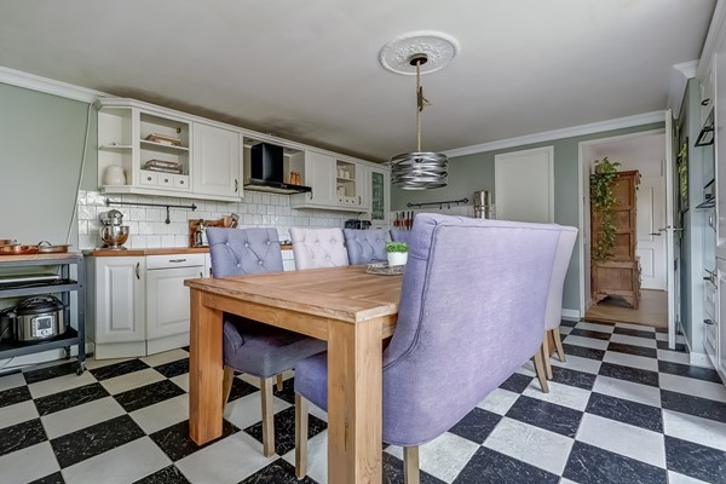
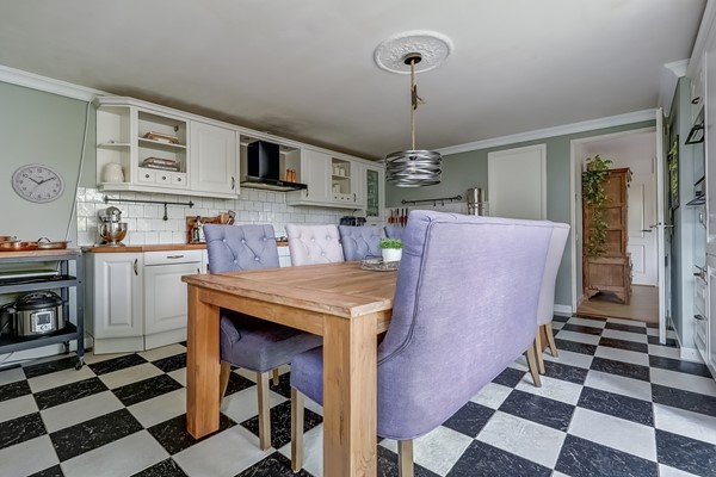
+ wall clock [10,162,67,205]
